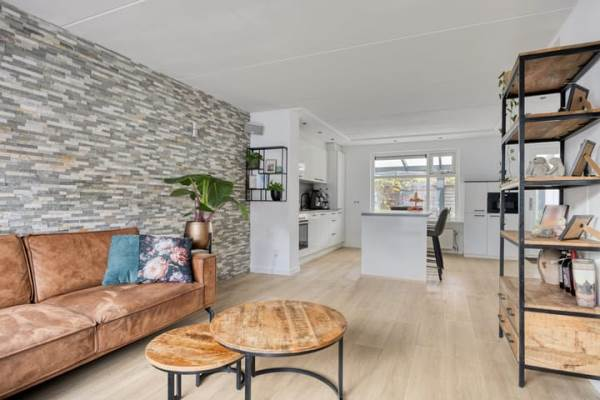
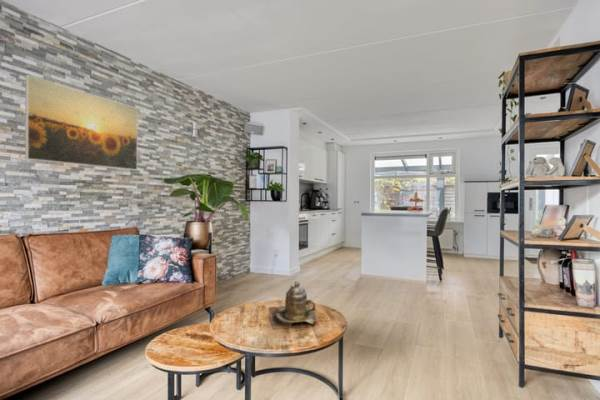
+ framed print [24,74,138,171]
+ teapot [268,280,319,330]
